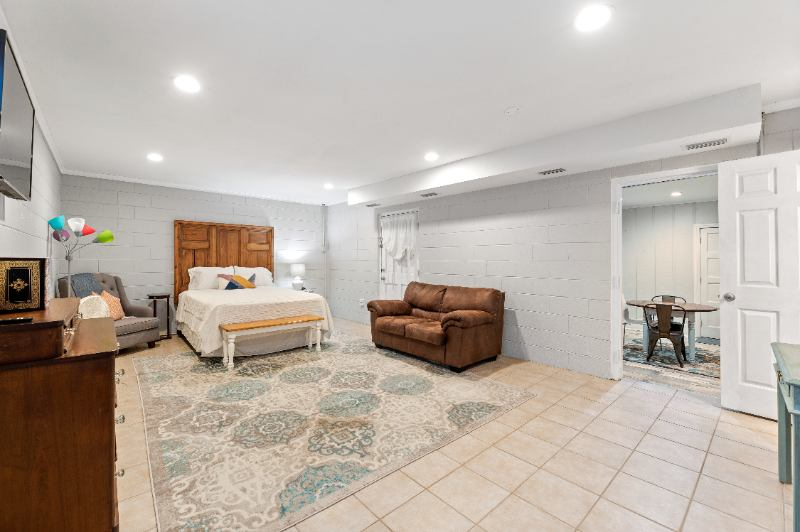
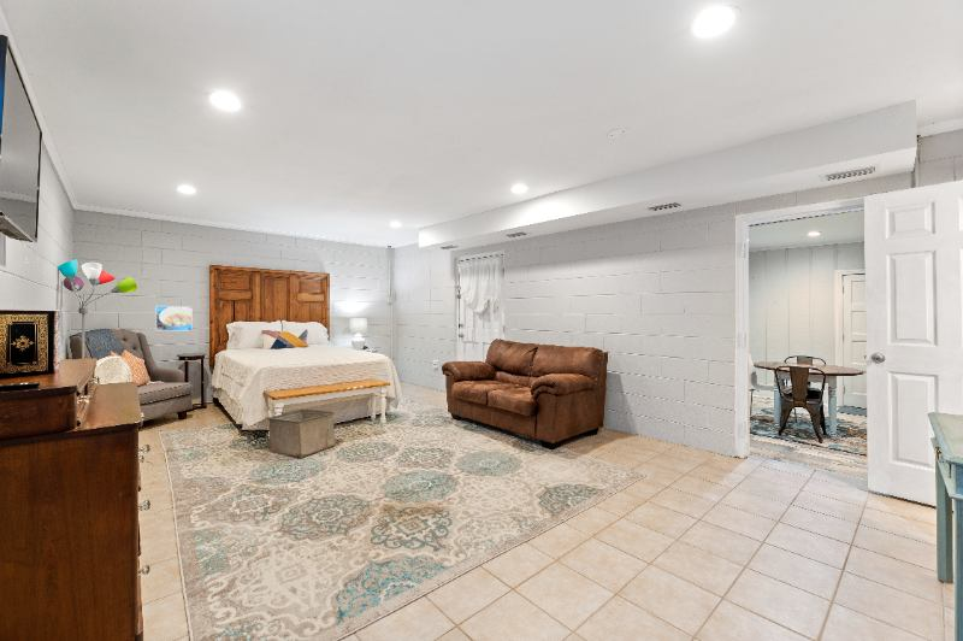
+ storage bin [266,408,337,459]
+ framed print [154,305,194,333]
